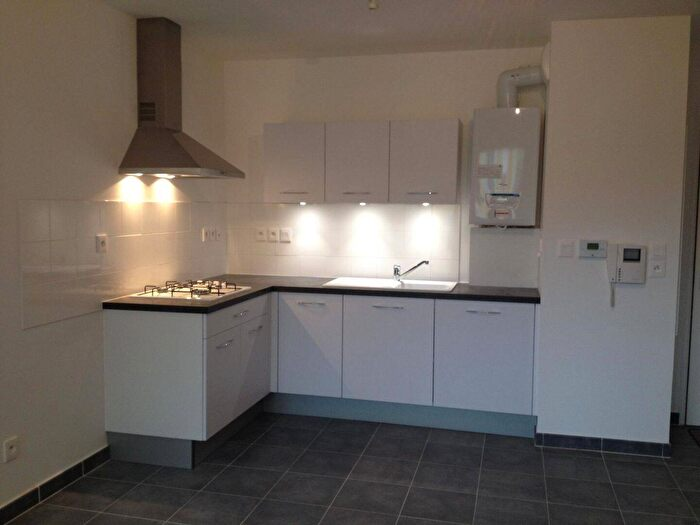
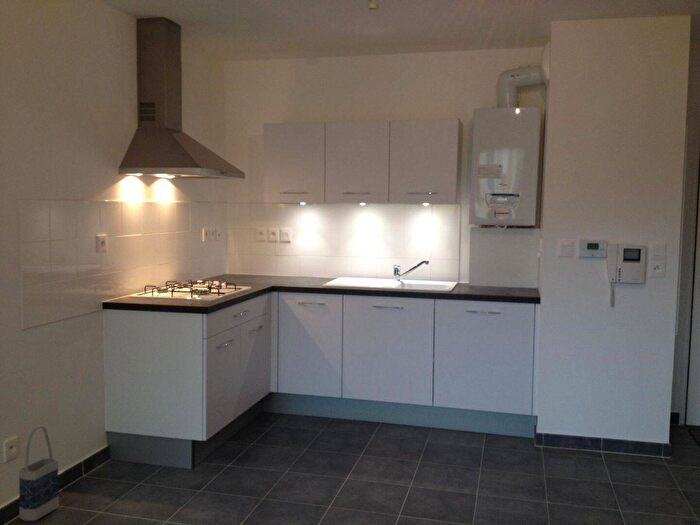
+ bag [18,425,60,522]
